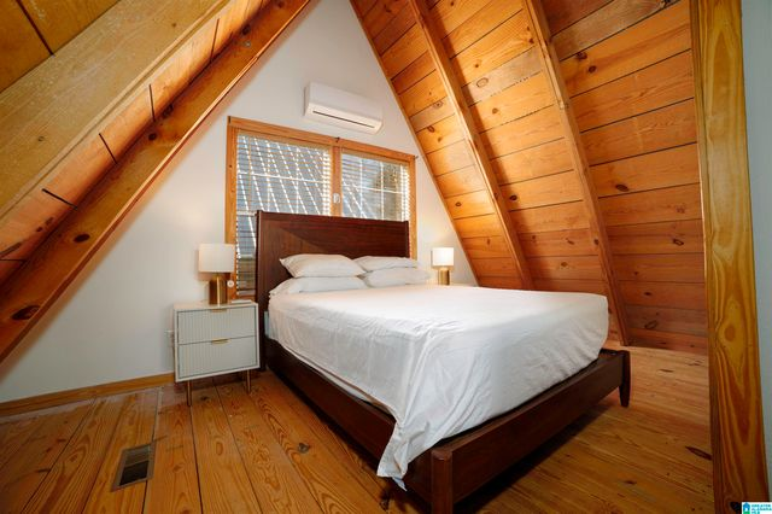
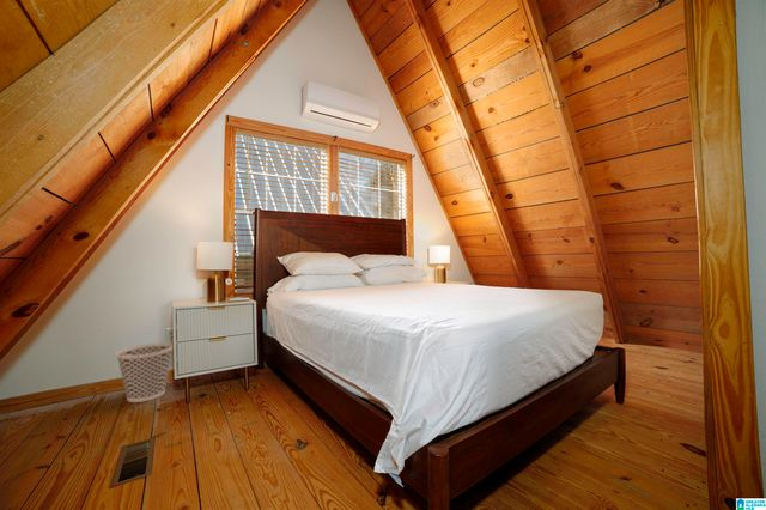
+ wastebasket [115,341,174,403]
